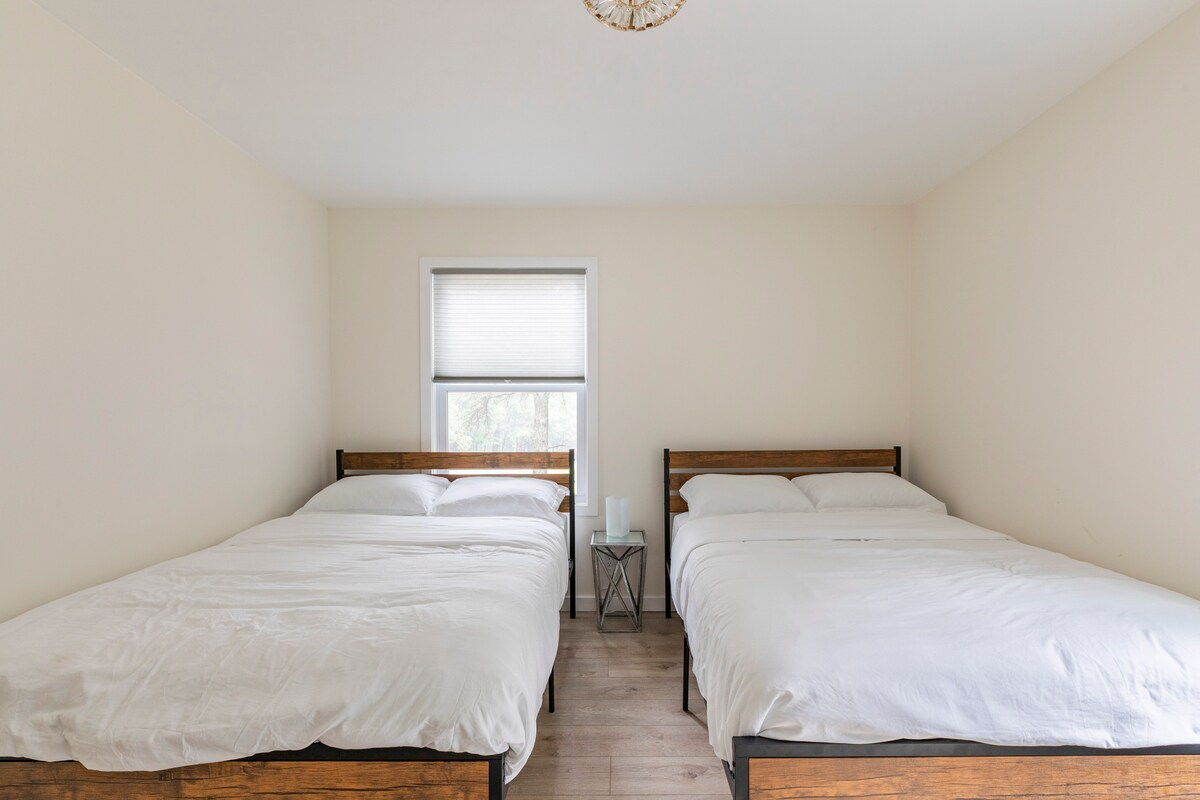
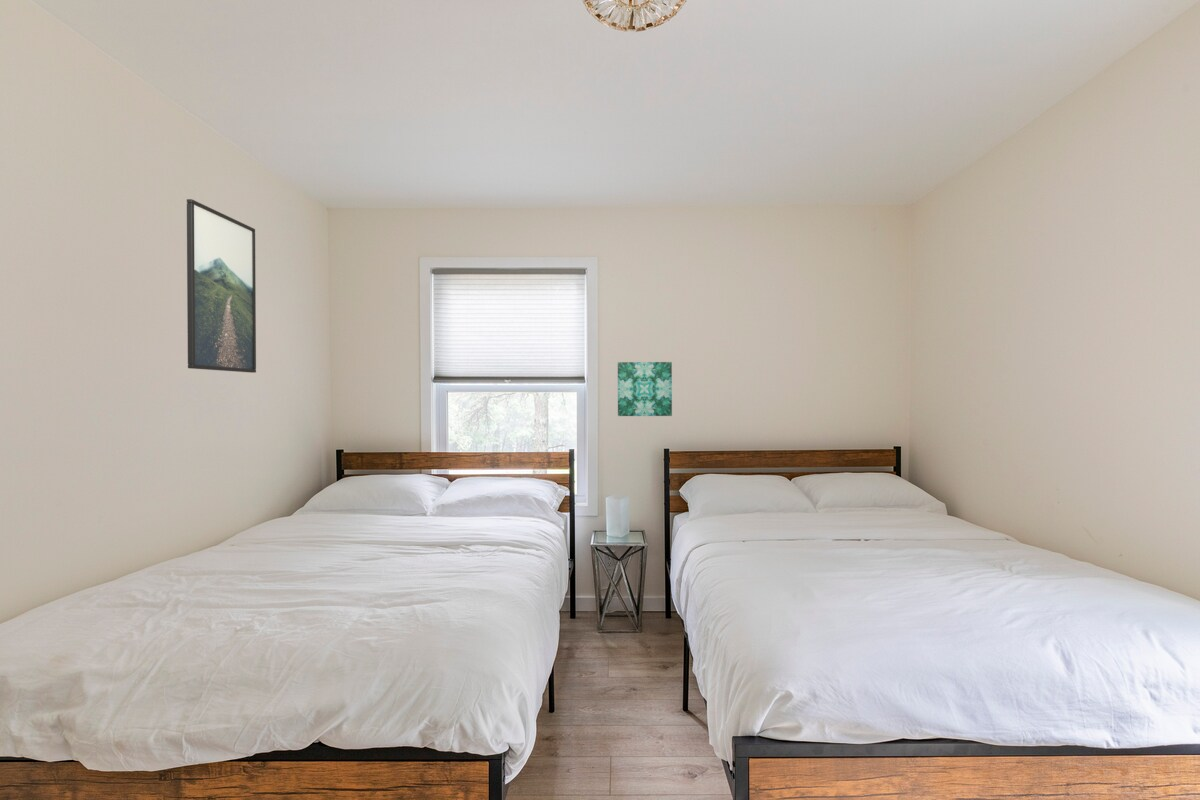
+ wall art [617,361,673,417]
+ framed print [186,198,257,374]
